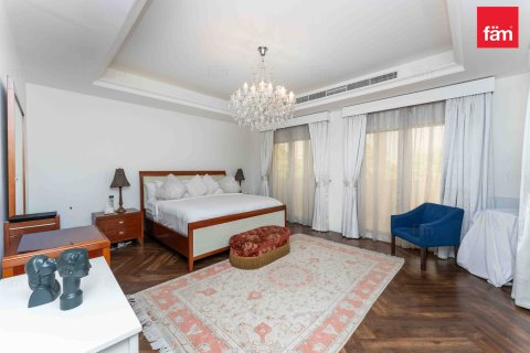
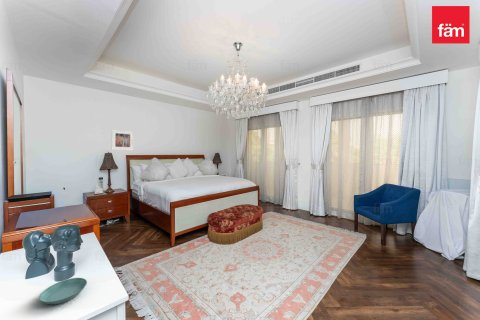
+ saucer [38,277,88,305]
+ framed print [110,128,135,151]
